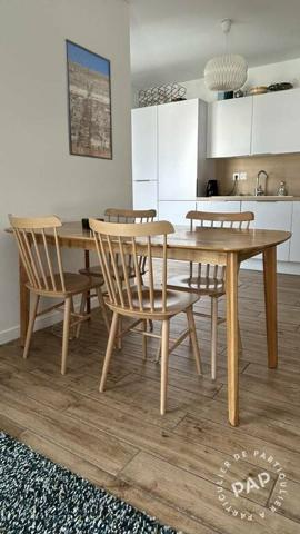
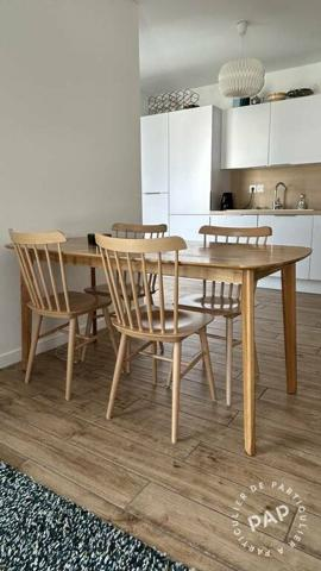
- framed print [63,38,113,161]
